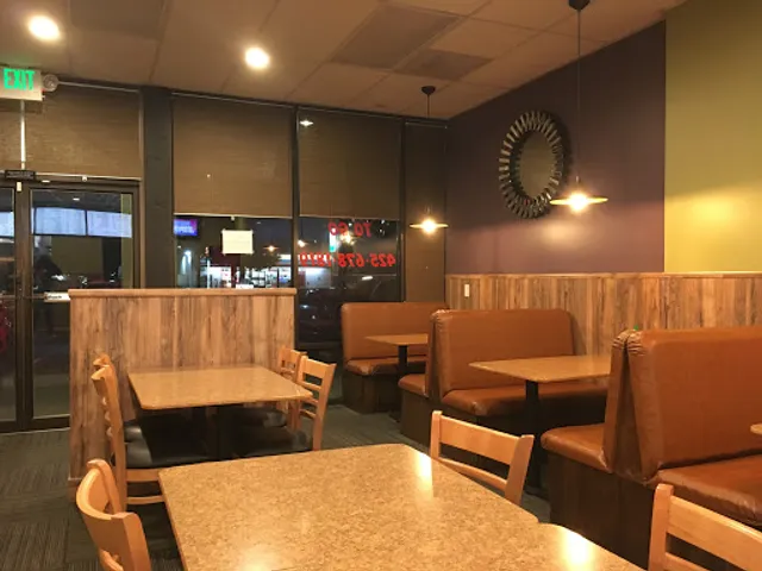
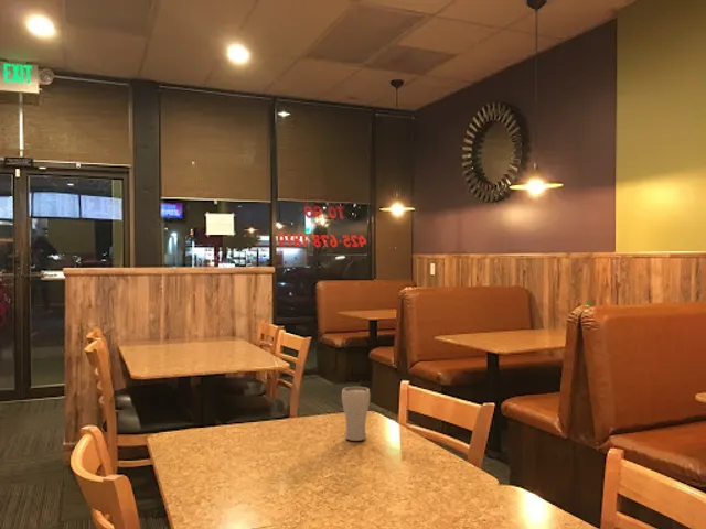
+ drinking glass [341,386,371,442]
